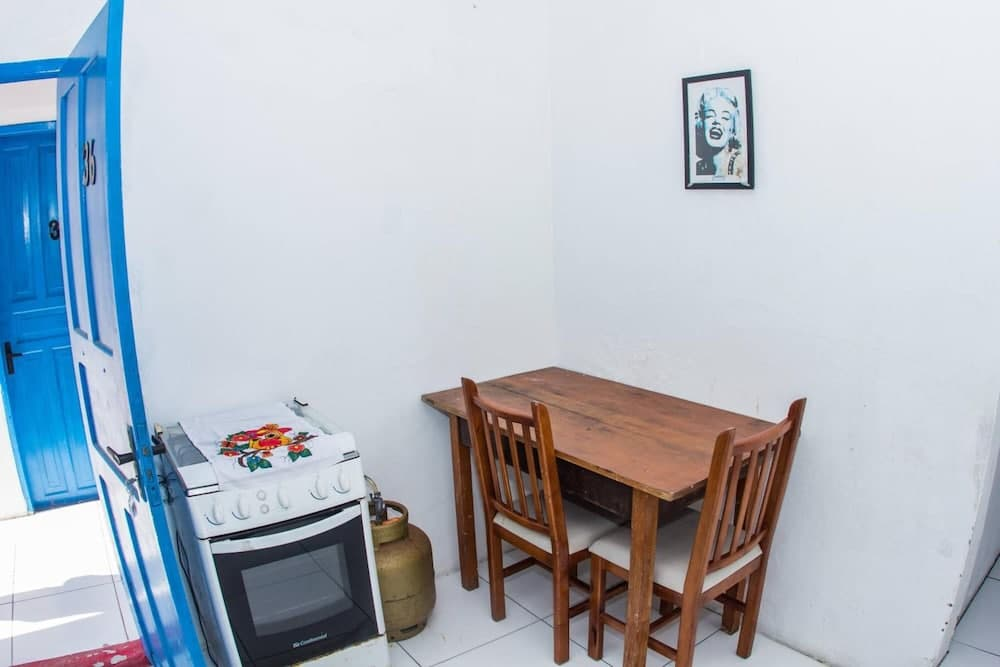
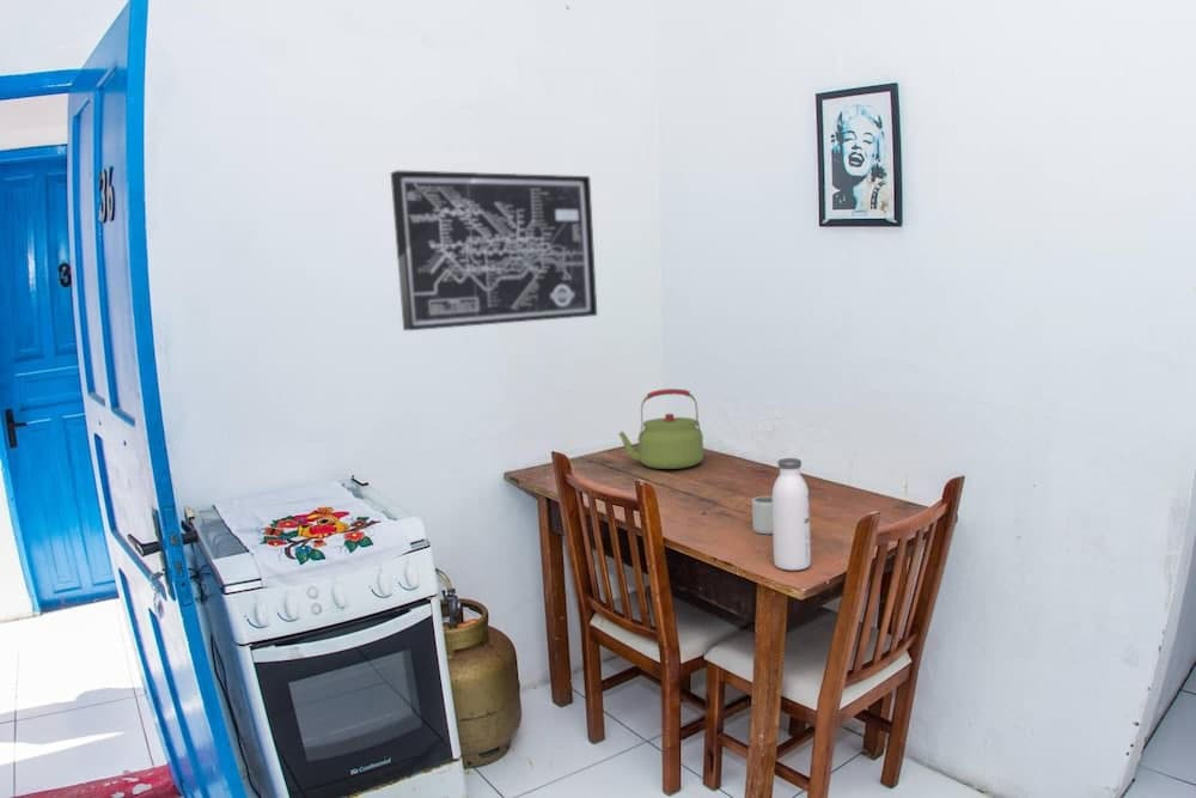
+ kettle [617,388,704,470]
+ water bottle [771,457,812,572]
+ cup [751,495,773,535]
+ wall art [390,169,598,331]
